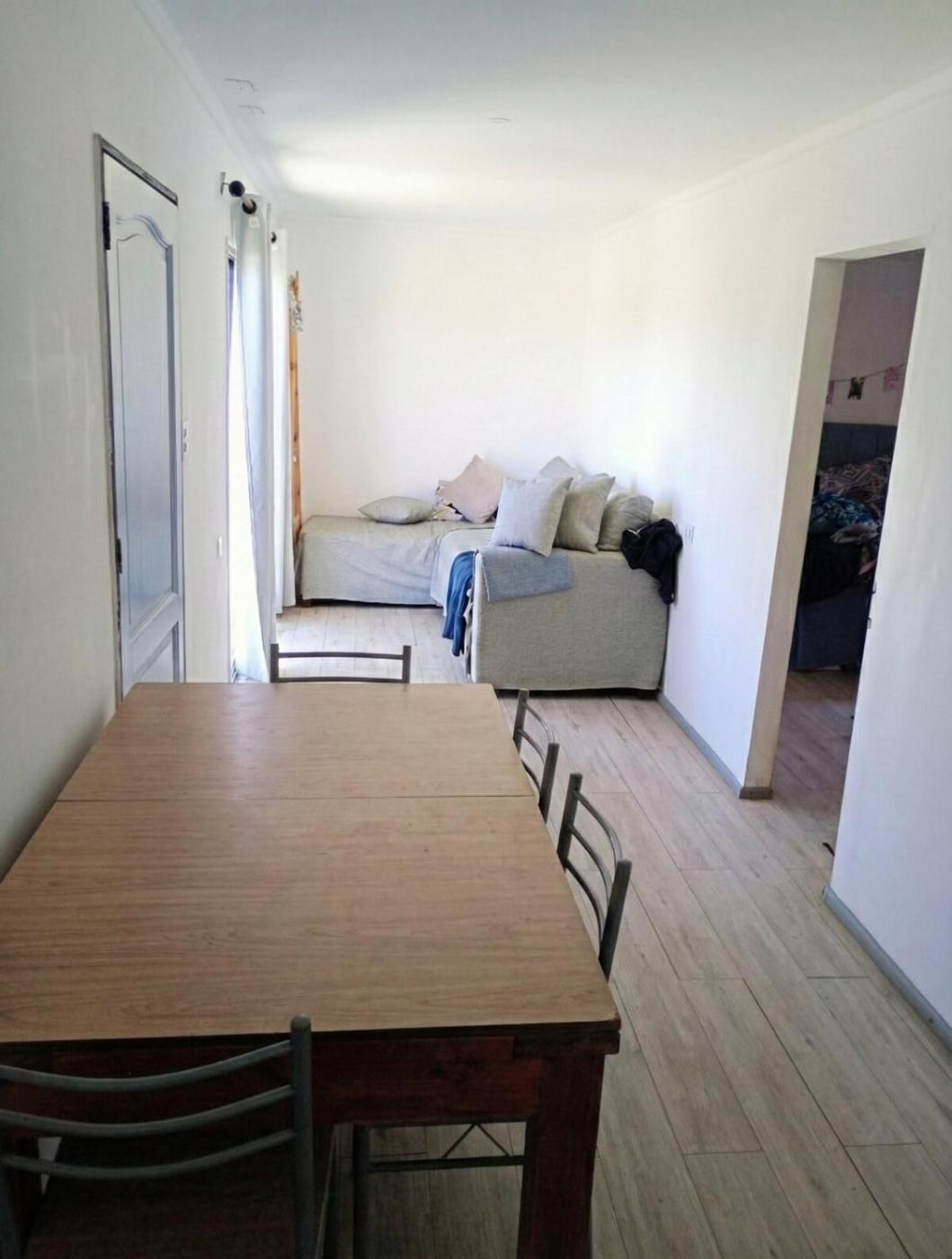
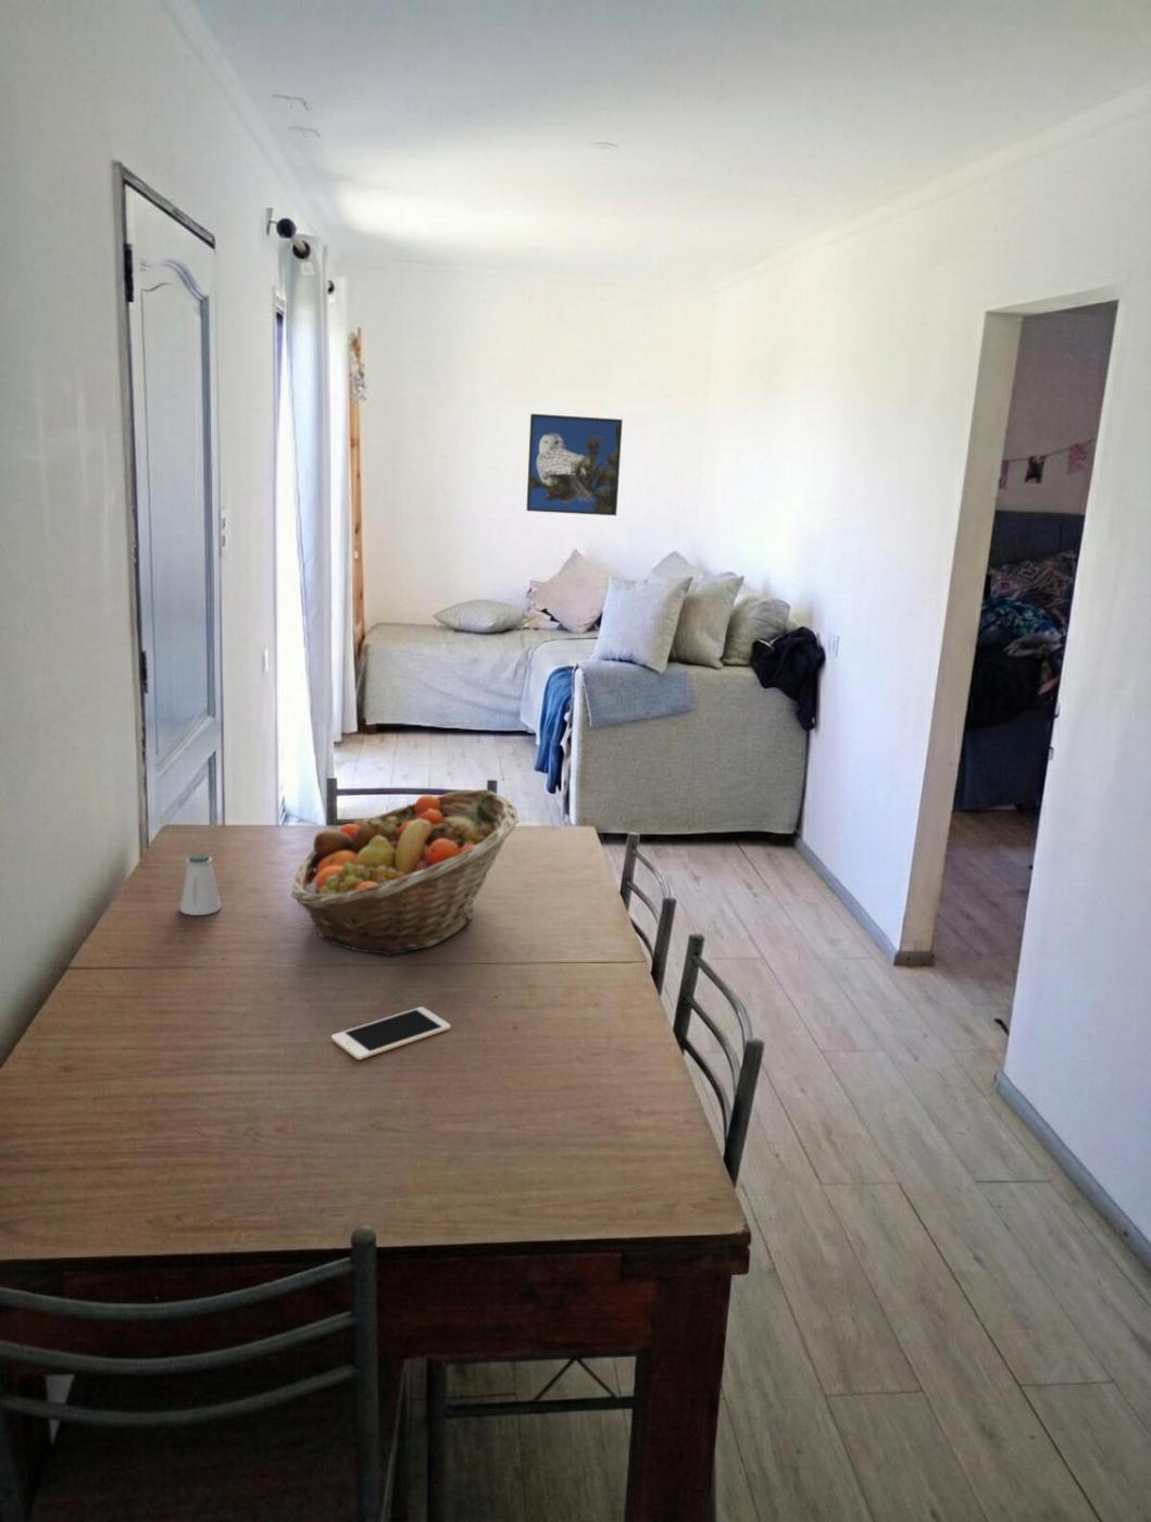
+ fruit basket [290,788,521,956]
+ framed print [525,413,624,516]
+ saltshaker [179,851,221,916]
+ cell phone [330,1006,452,1061]
